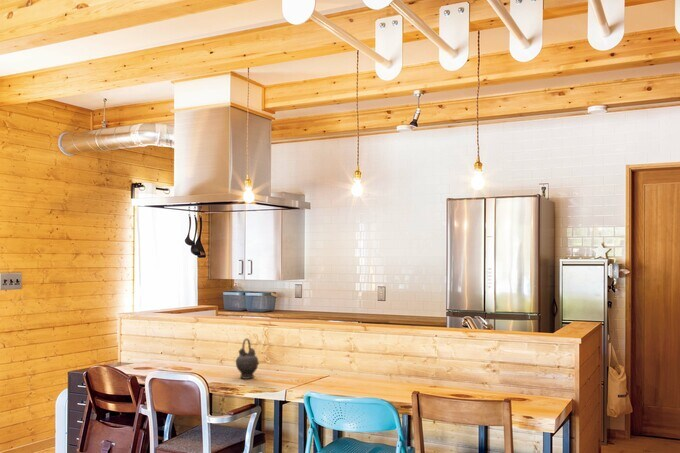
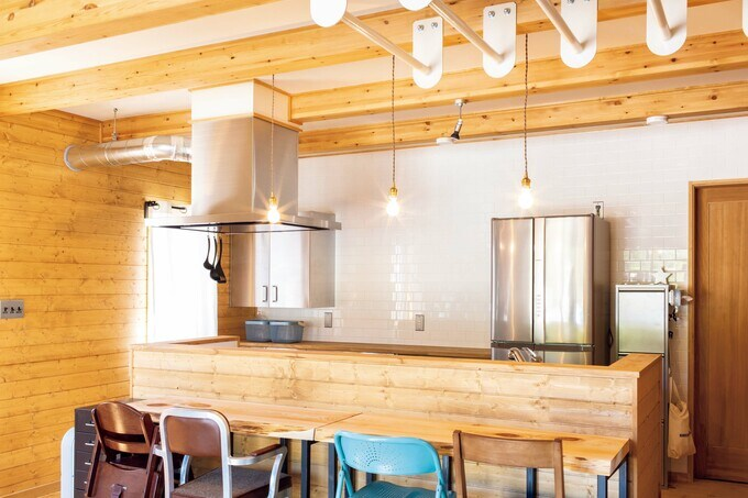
- teapot [235,337,260,380]
